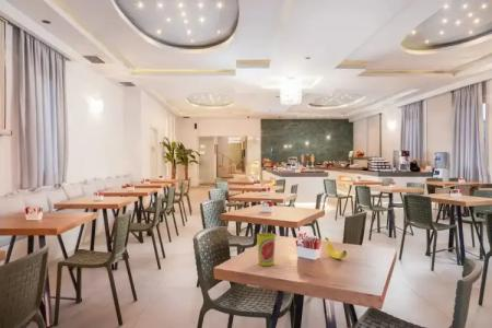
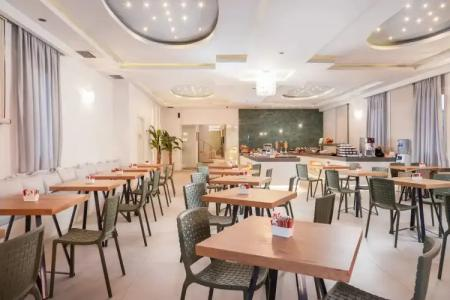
- banana [324,236,348,260]
- cup [256,232,277,267]
